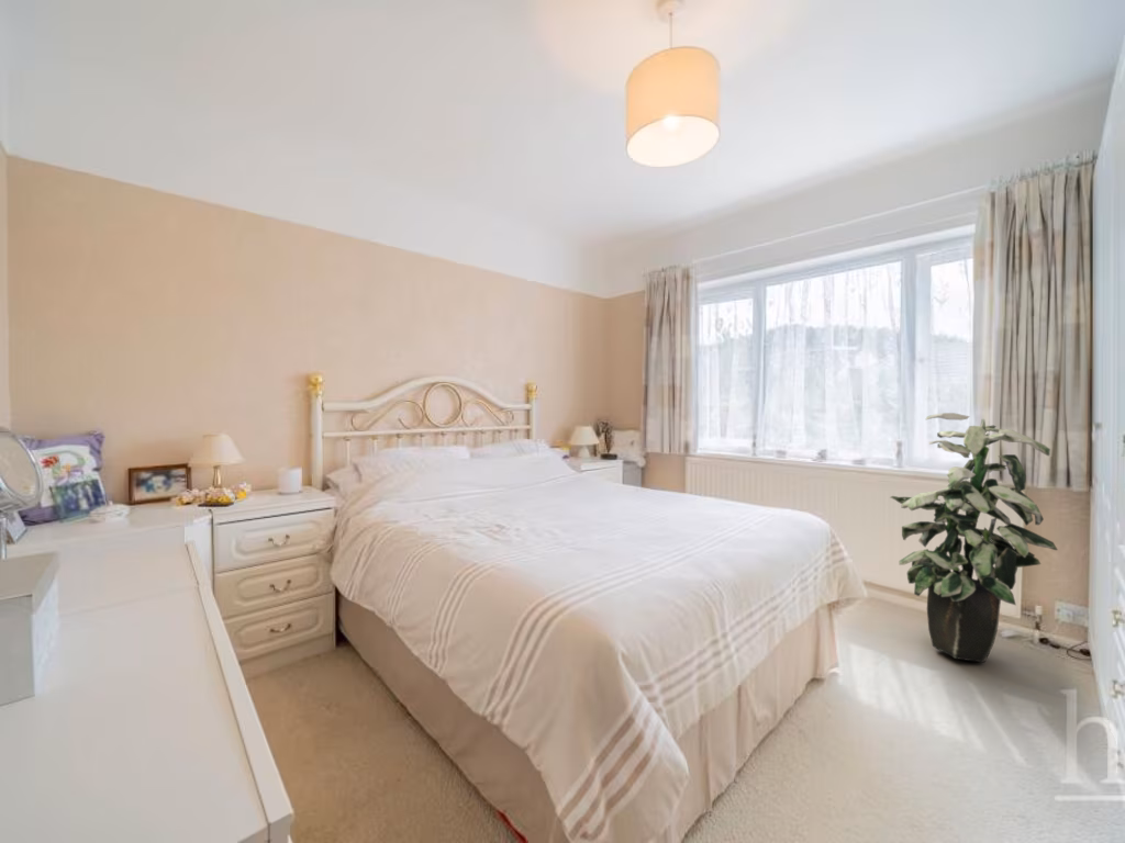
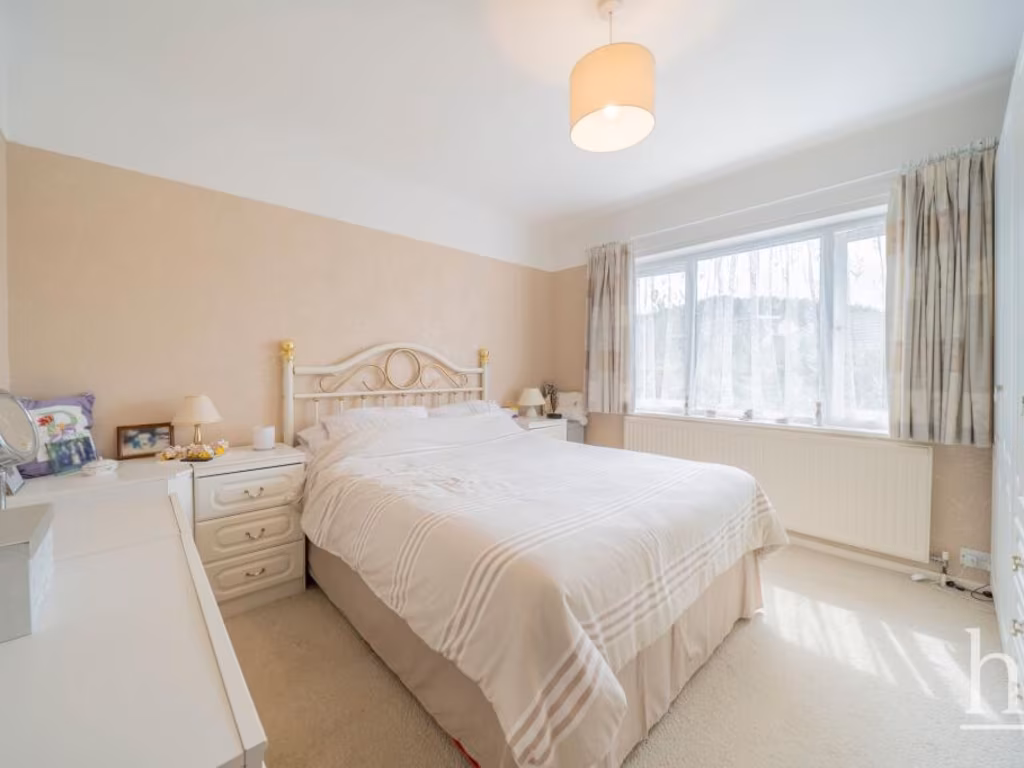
- indoor plant [890,412,1059,664]
